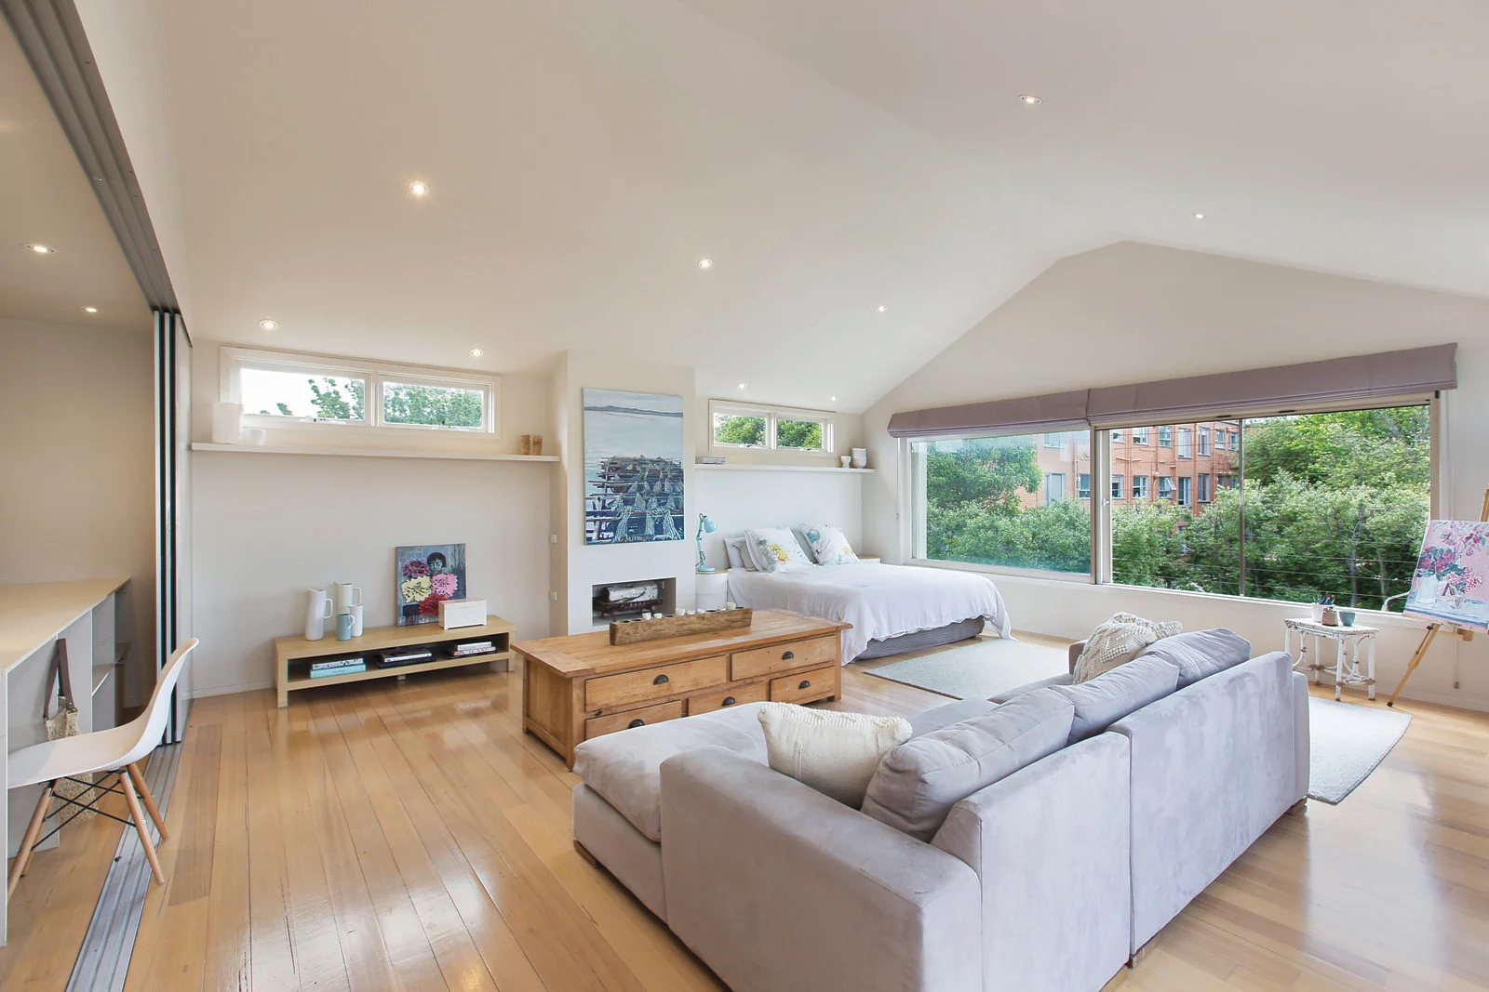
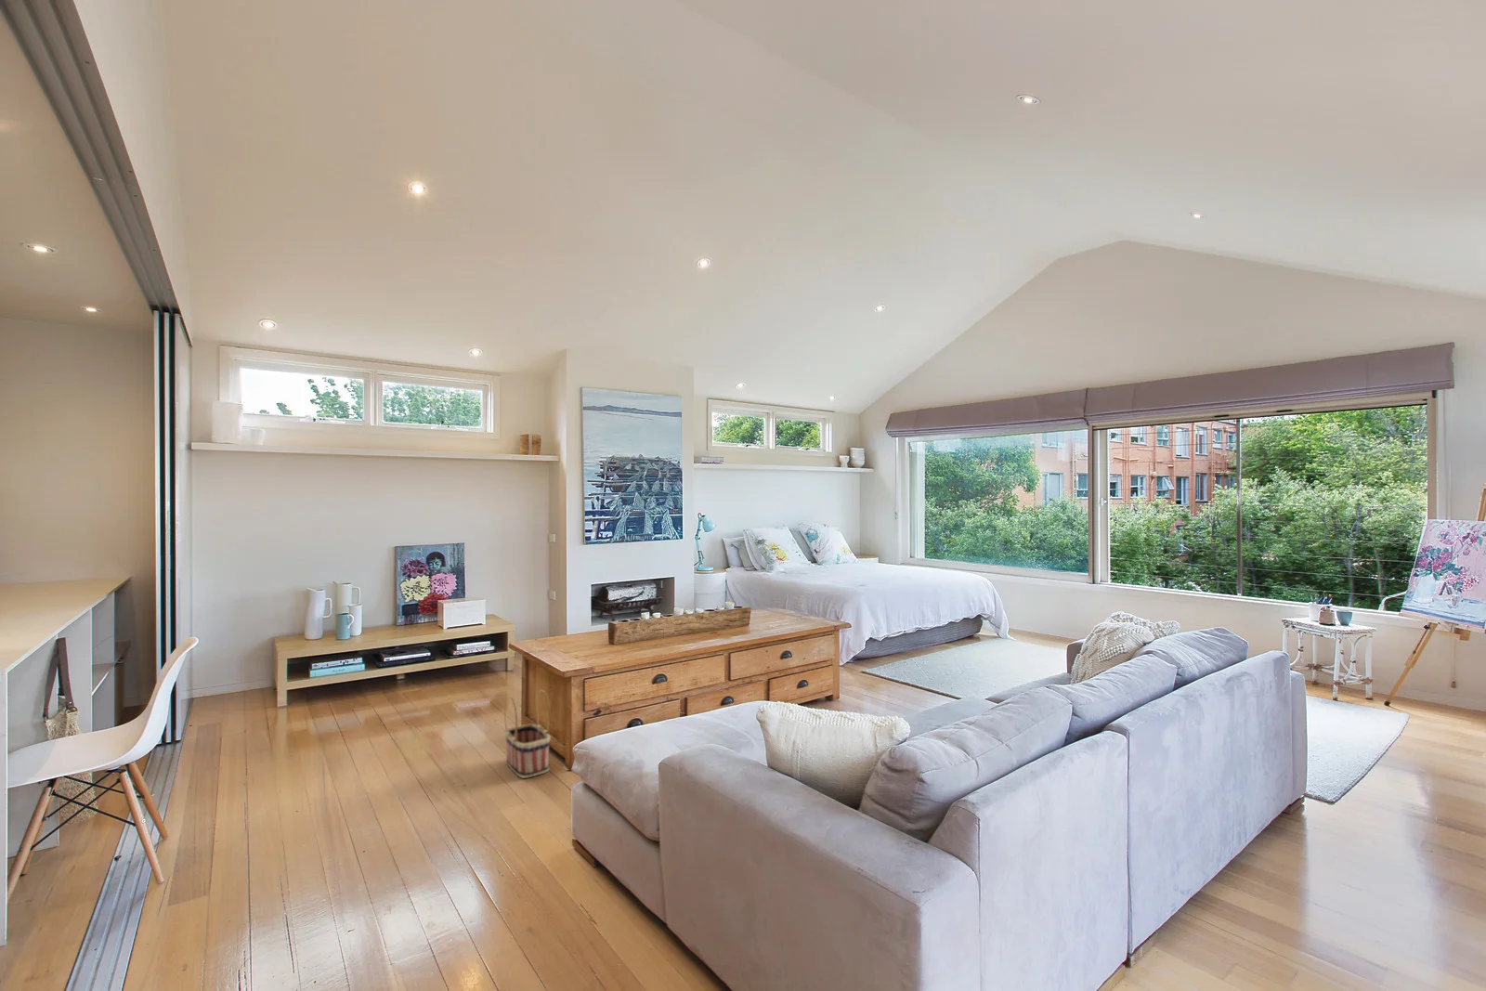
+ basket [503,689,552,780]
